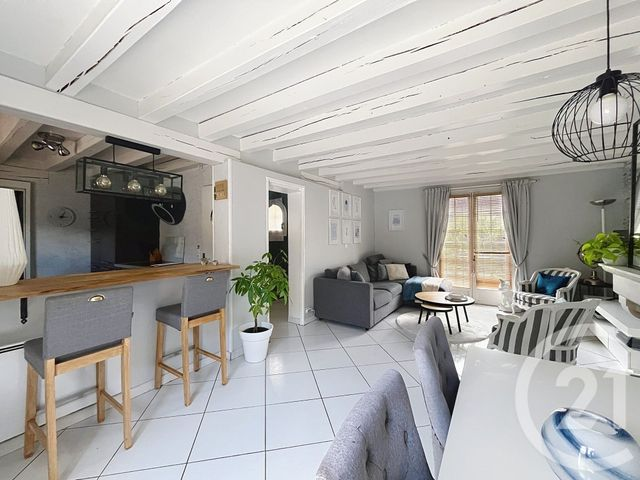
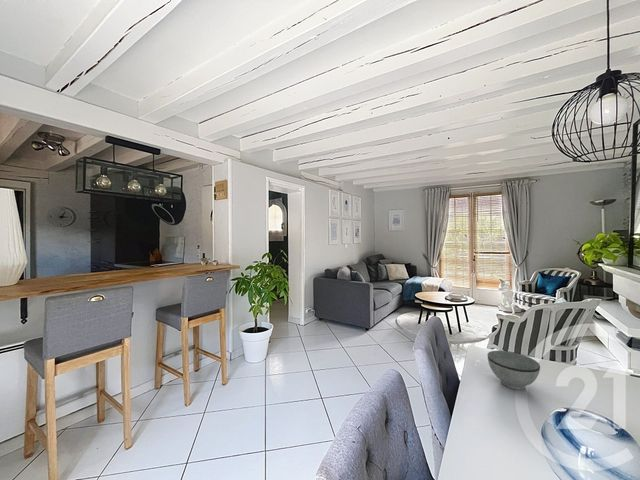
+ bowl [487,349,541,391]
